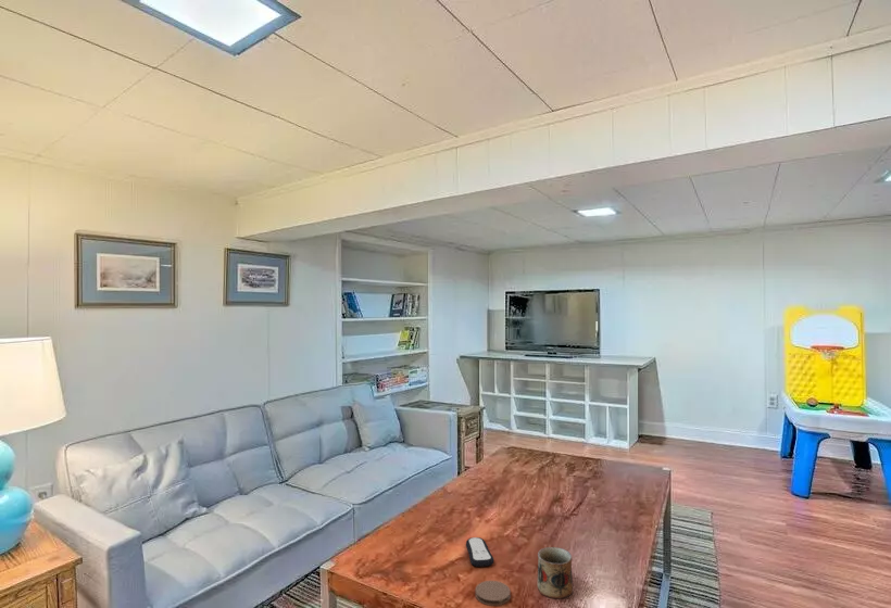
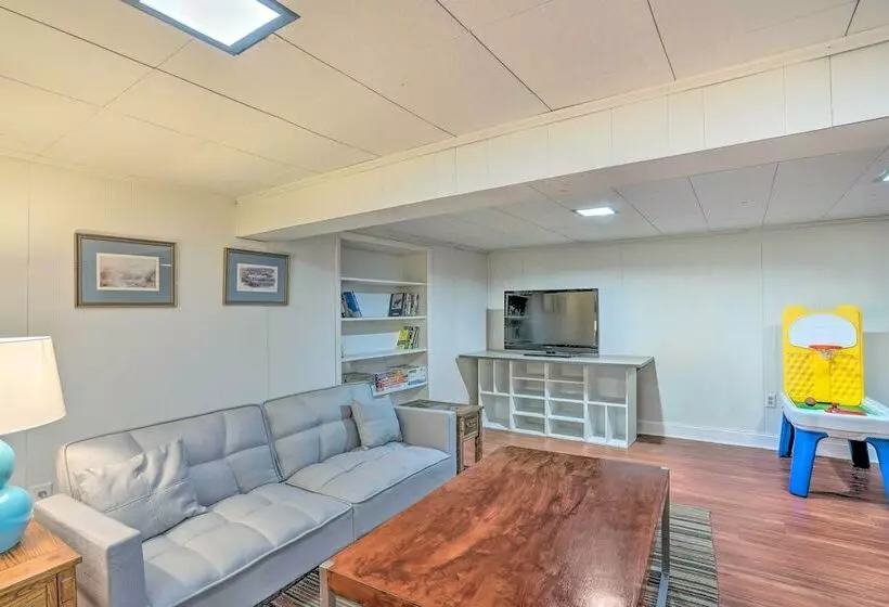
- coaster [474,580,512,607]
- mug [537,546,574,599]
- remote control [465,536,494,568]
